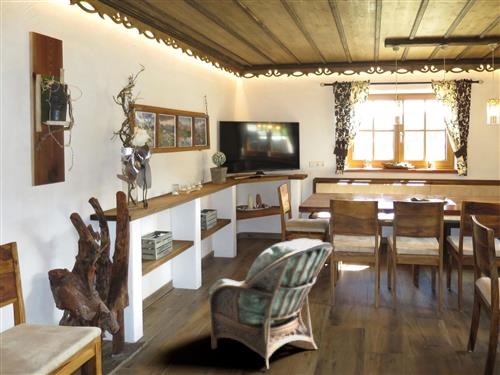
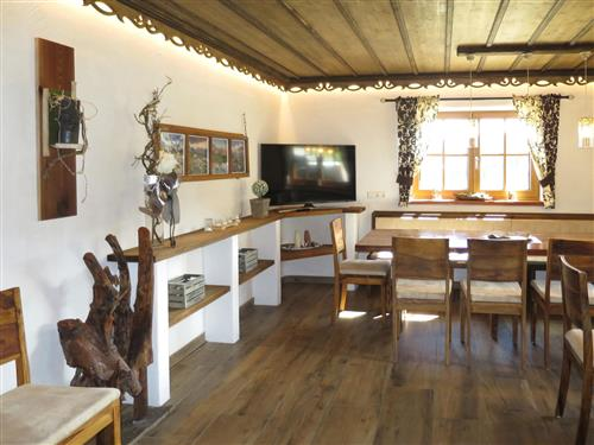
- armchair [208,237,334,370]
